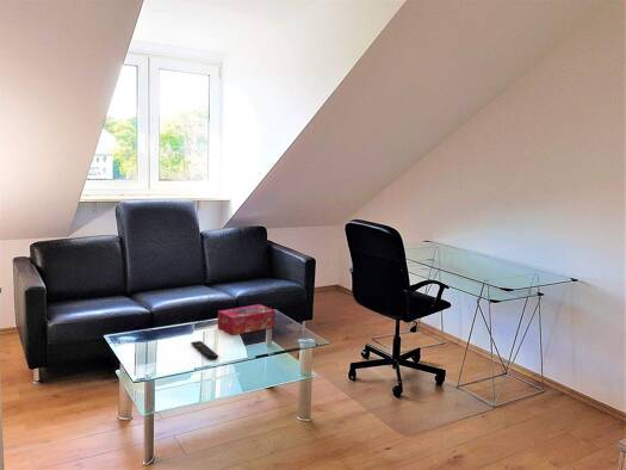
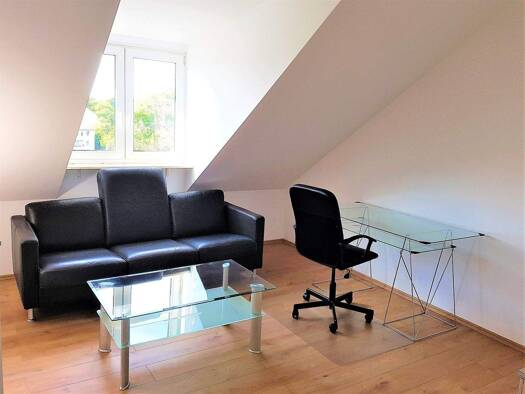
- remote control [190,340,219,361]
- tissue box [217,303,277,336]
